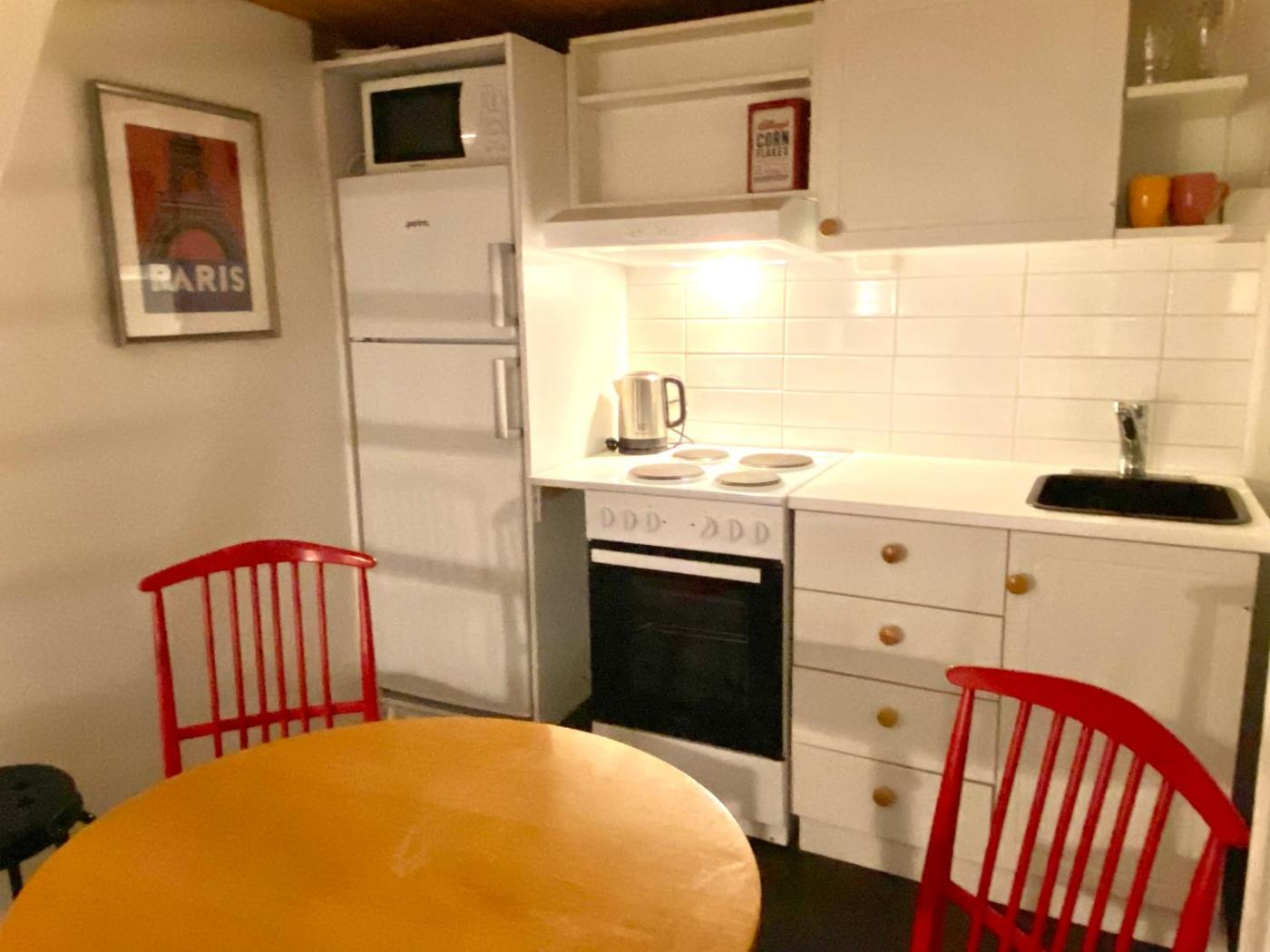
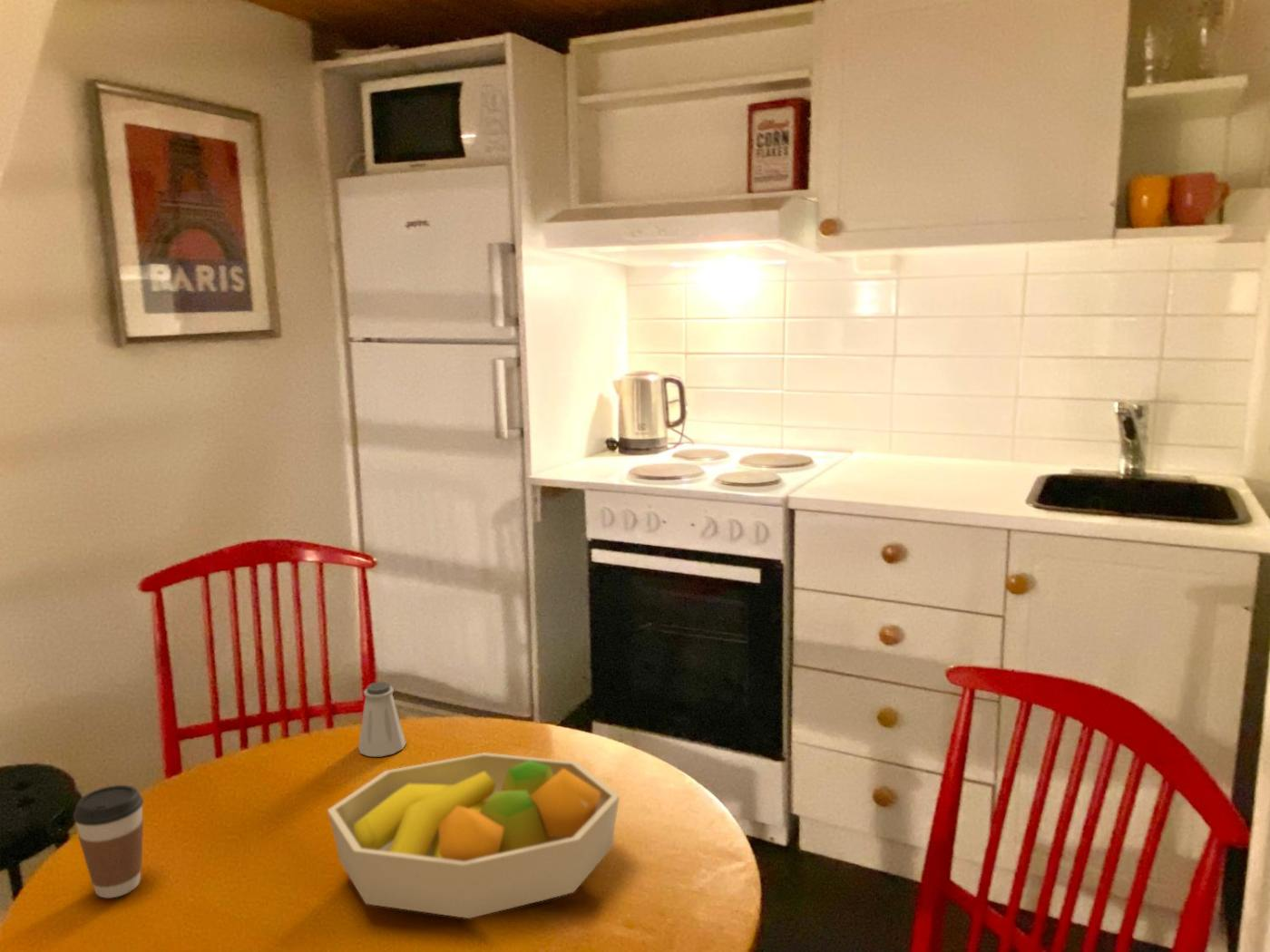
+ coffee cup [73,784,144,899]
+ saltshaker [357,681,407,757]
+ fruit bowl [327,752,620,919]
